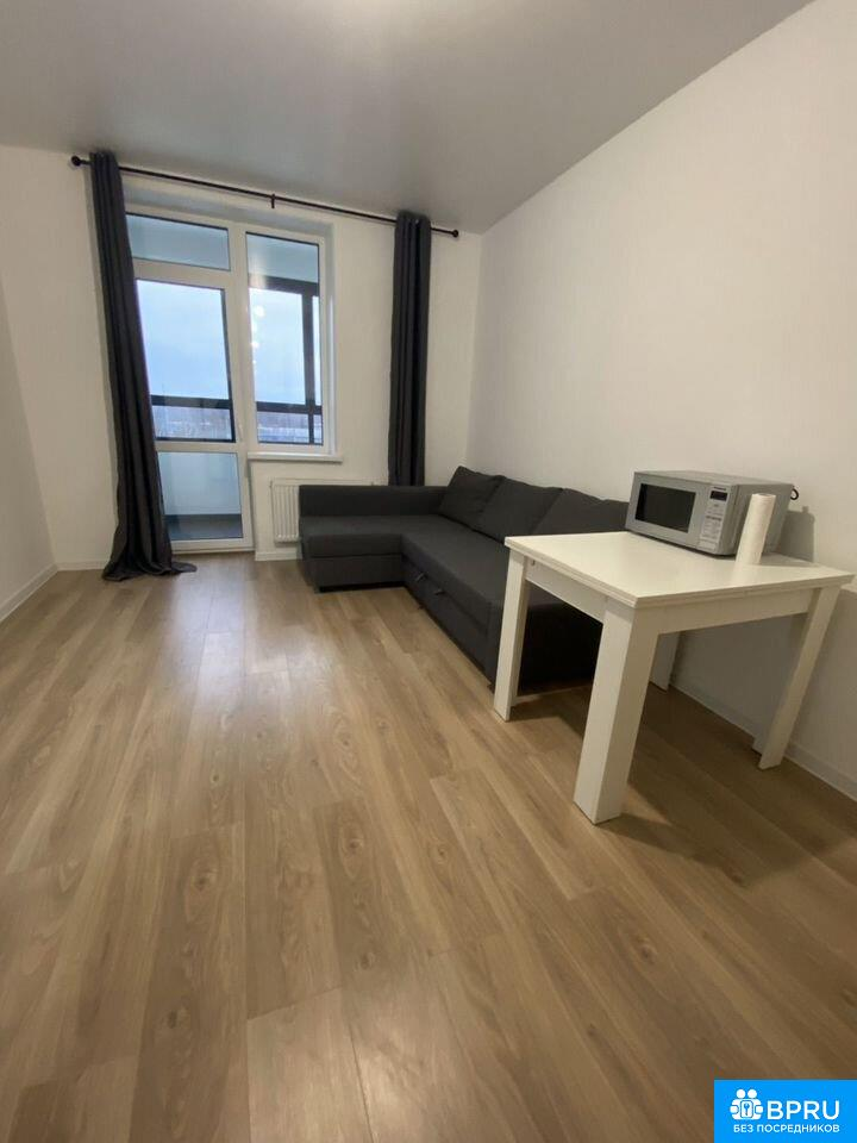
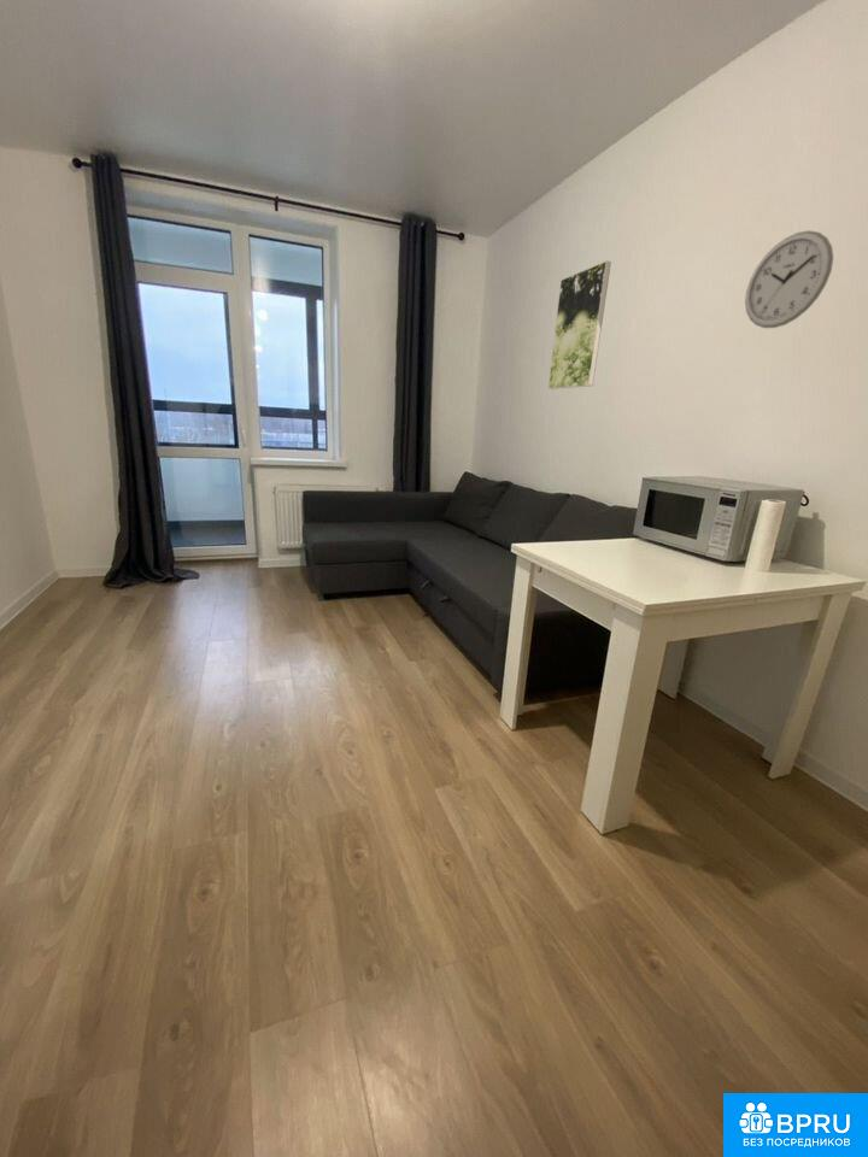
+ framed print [547,259,612,390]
+ wall clock [744,229,834,329]
